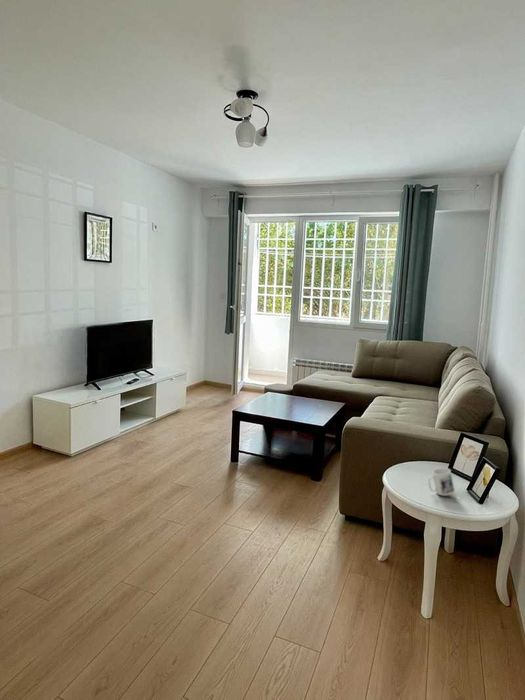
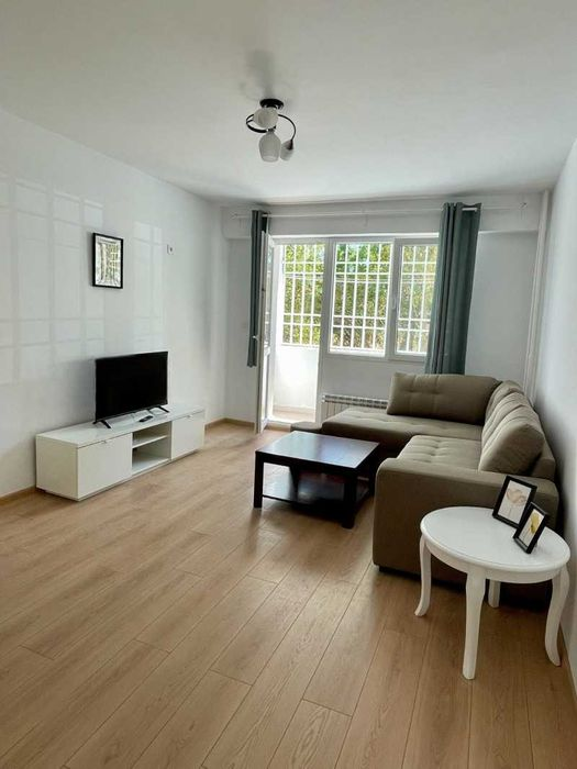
- mug [427,467,456,496]
